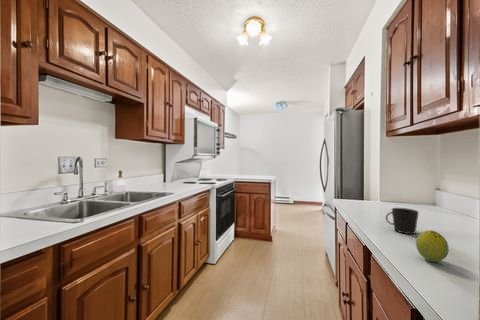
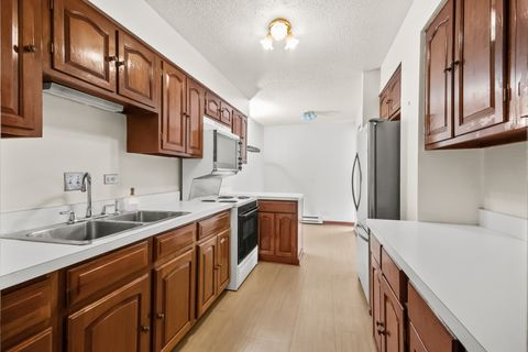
- cup [385,207,420,235]
- fruit [415,229,450,263]
